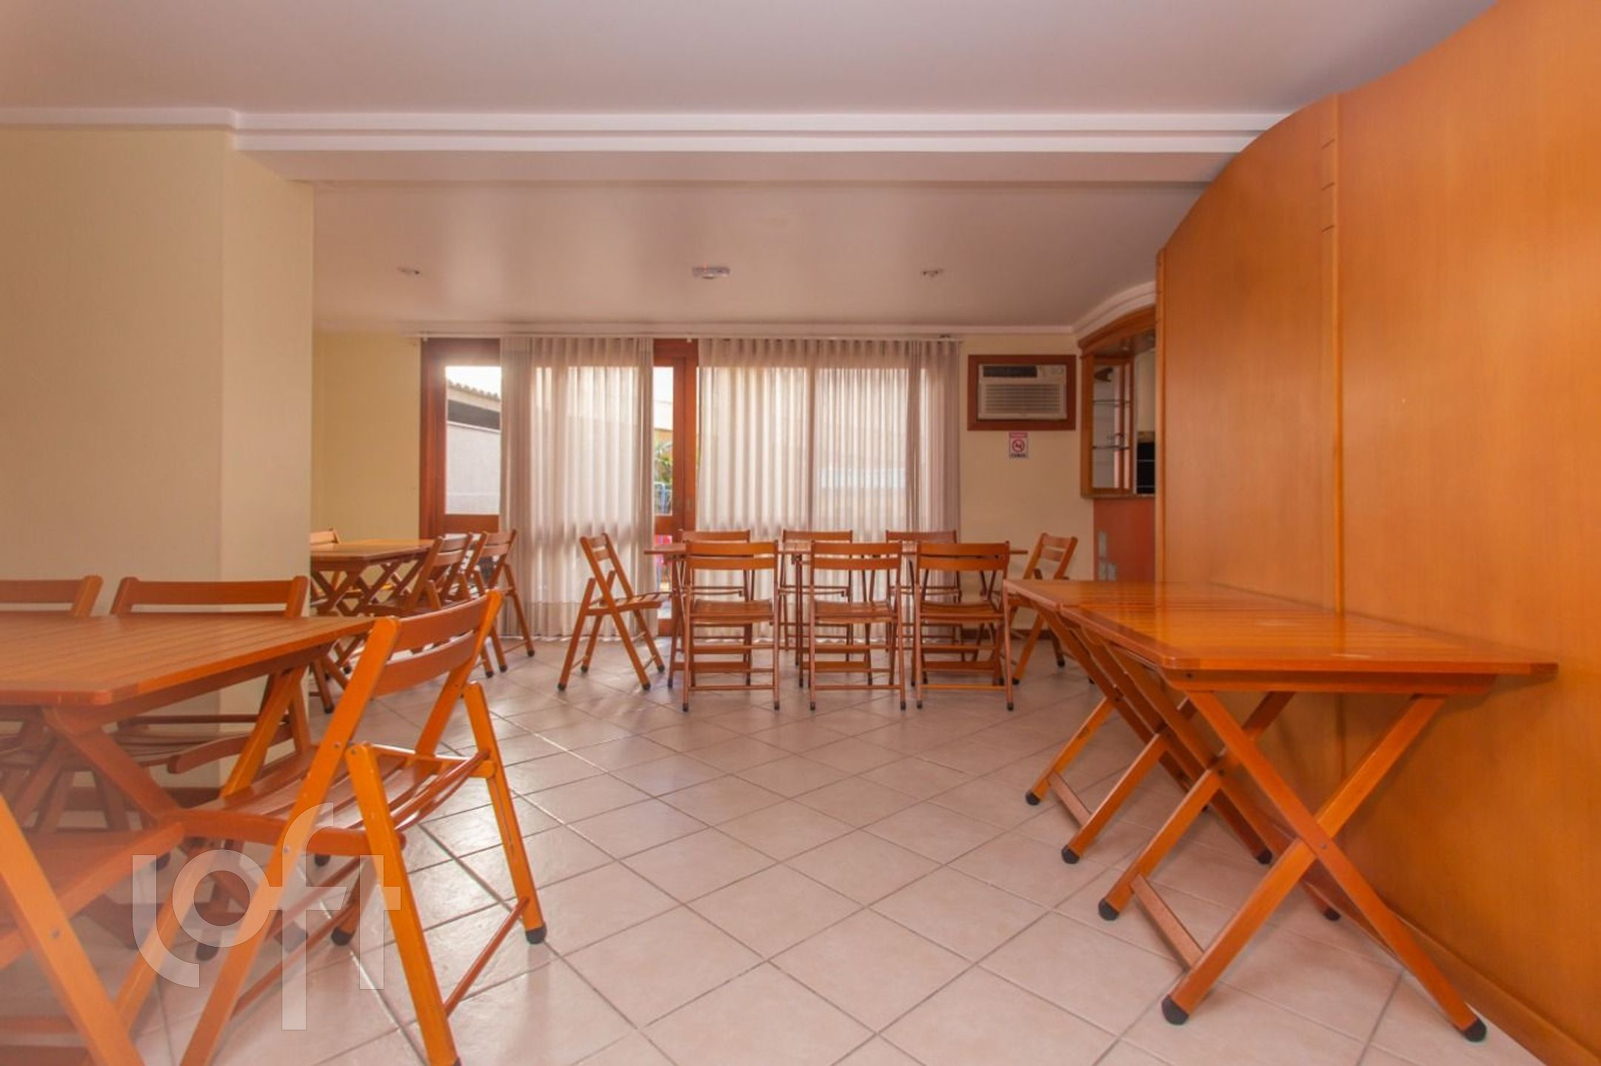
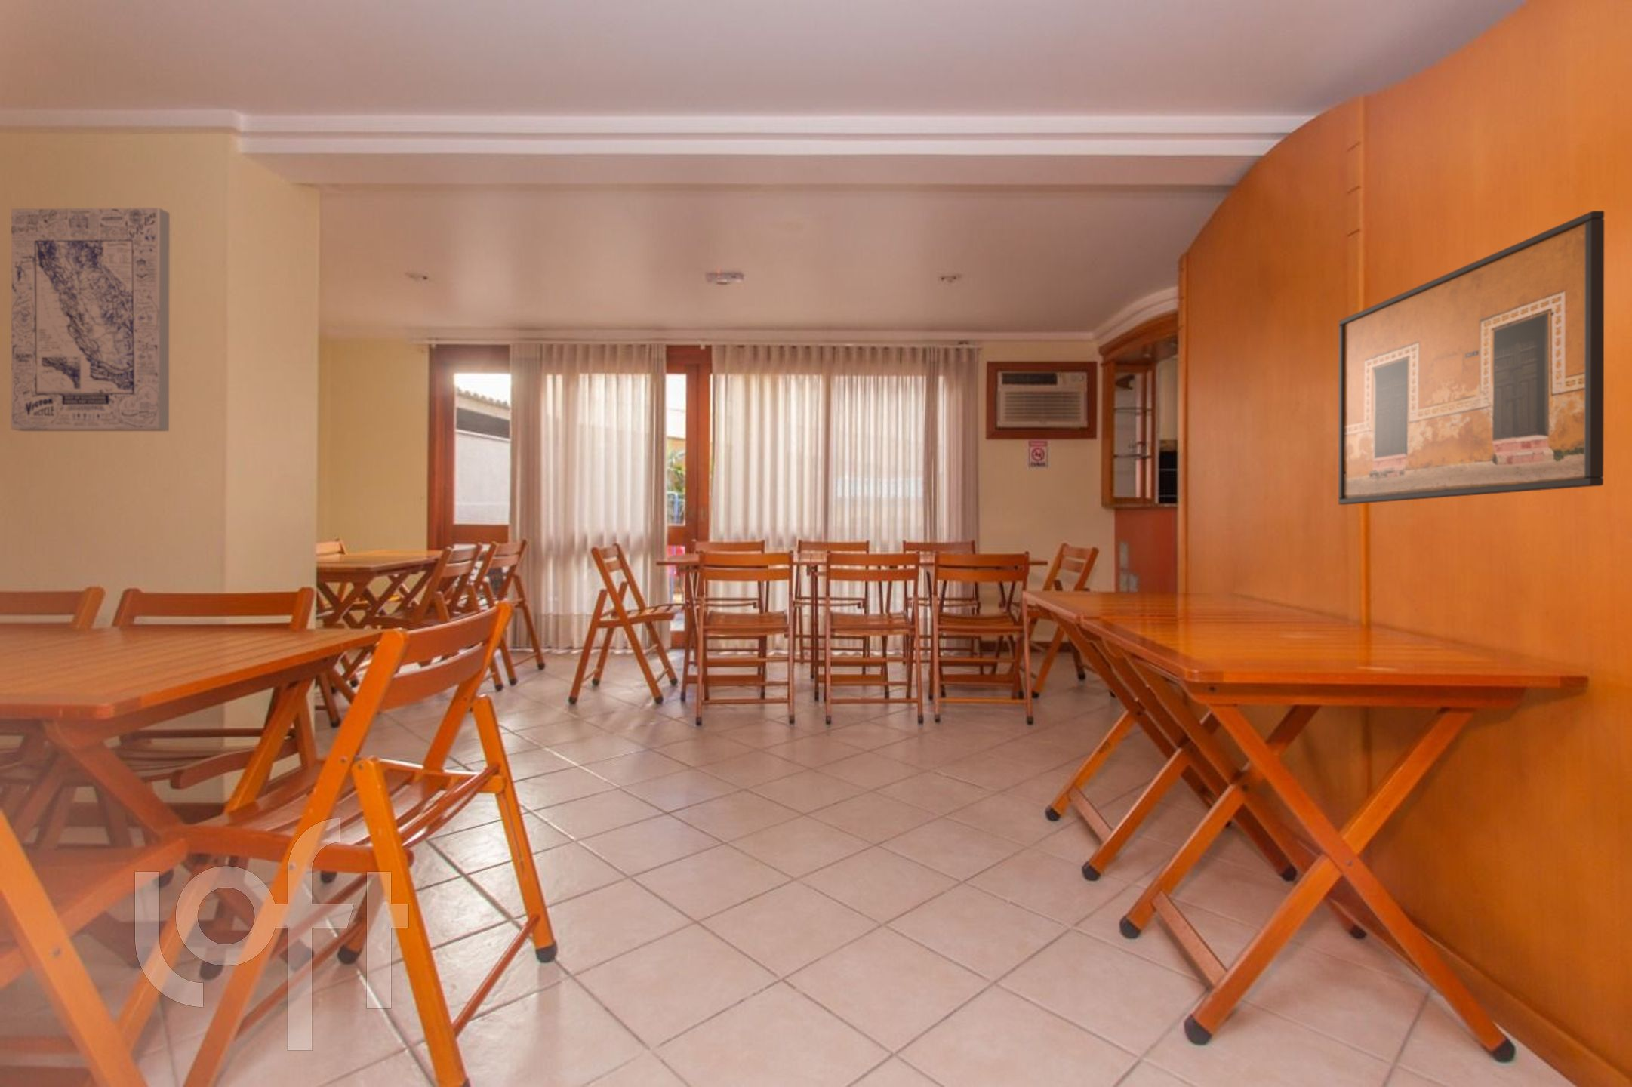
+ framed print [1337,210,1605,506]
+ wall art [11,206,171,432]
